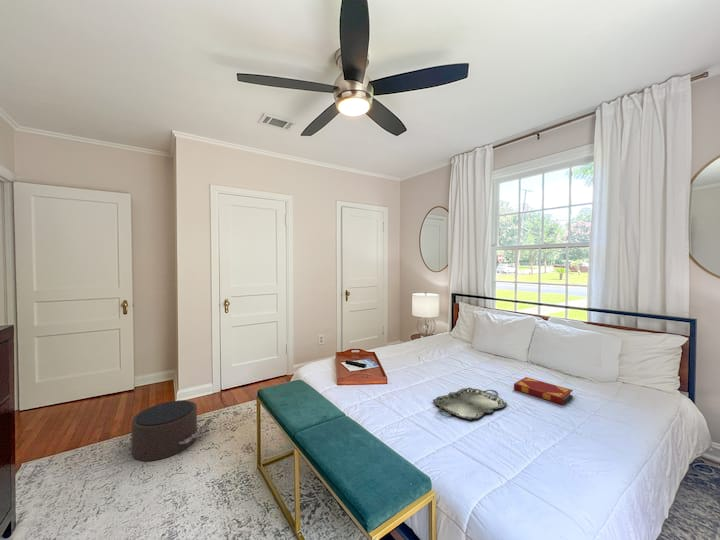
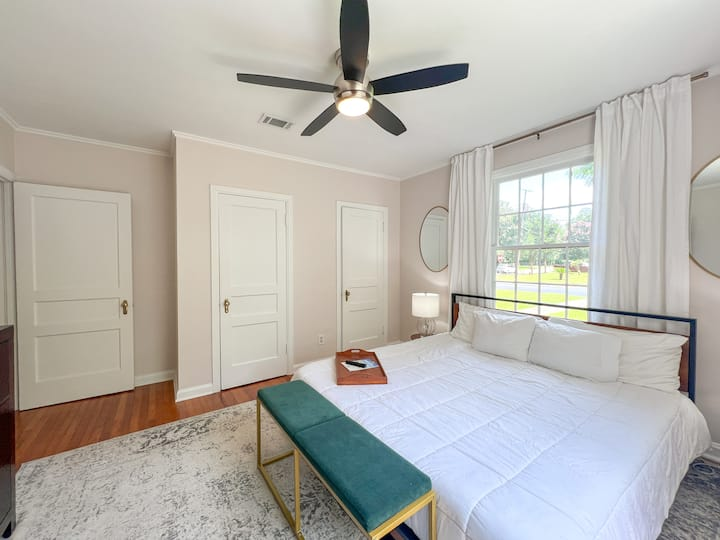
- pouf [130,399,210,462]
- serving tray [432,387,508,421]
- hardback book [513,376,574,406]
